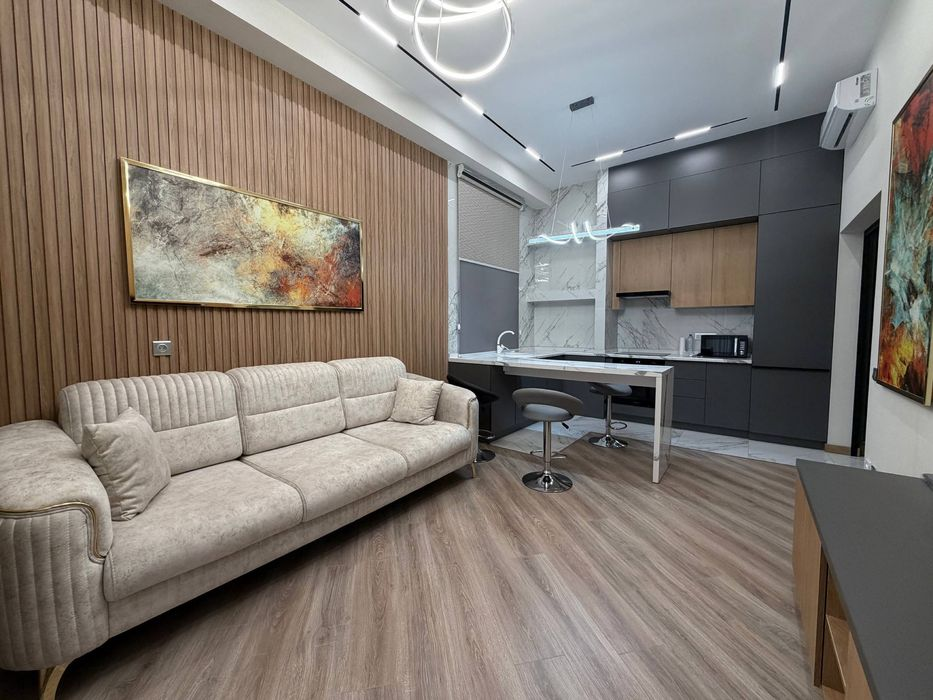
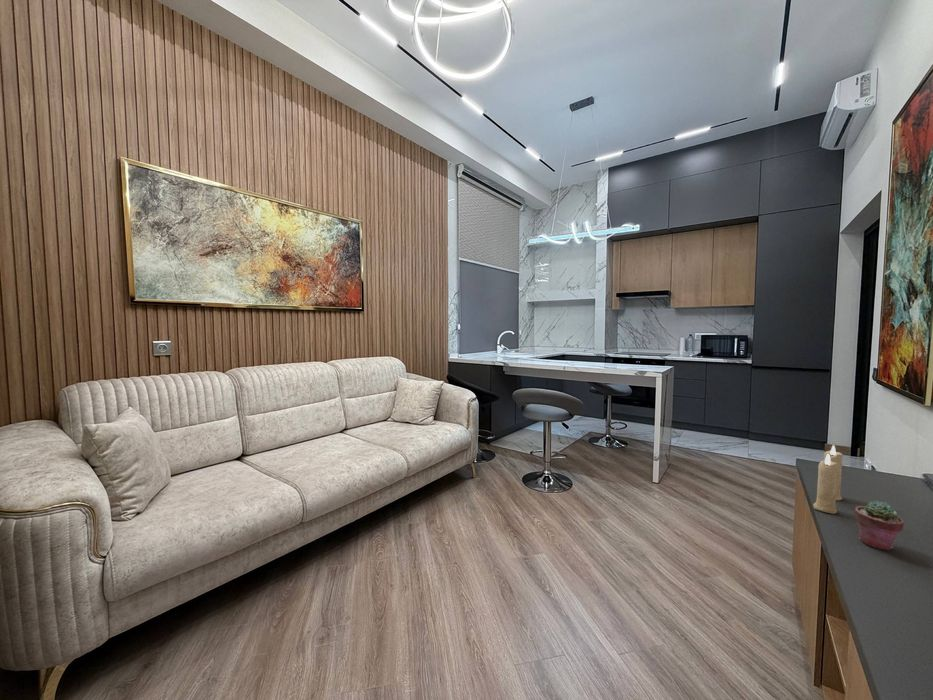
+ candle [812,444,844,515]
+ potted succulent [854,500,905,551]
